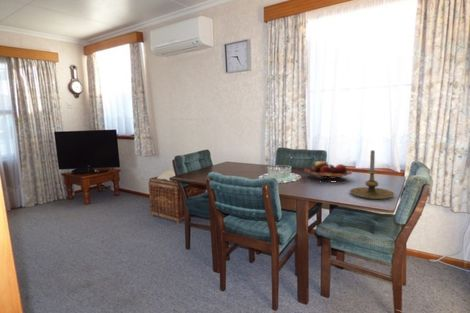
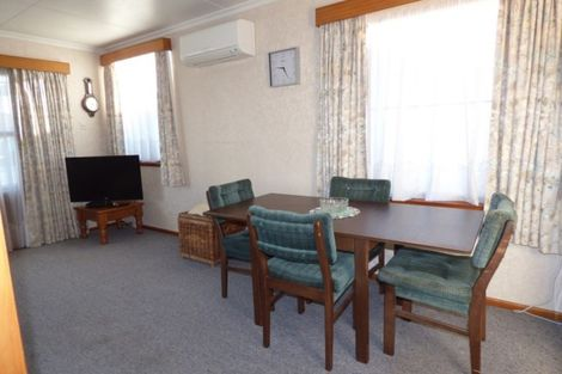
- fruit basket [303,160,354,182]
- candle holder [349,150,395,200]
